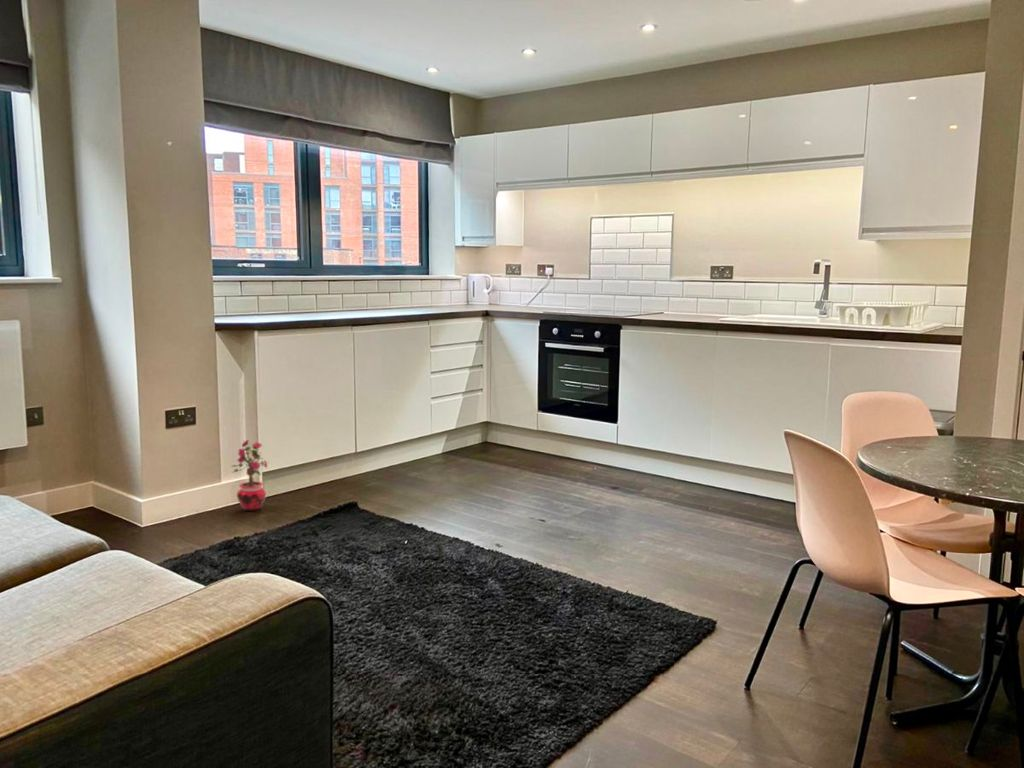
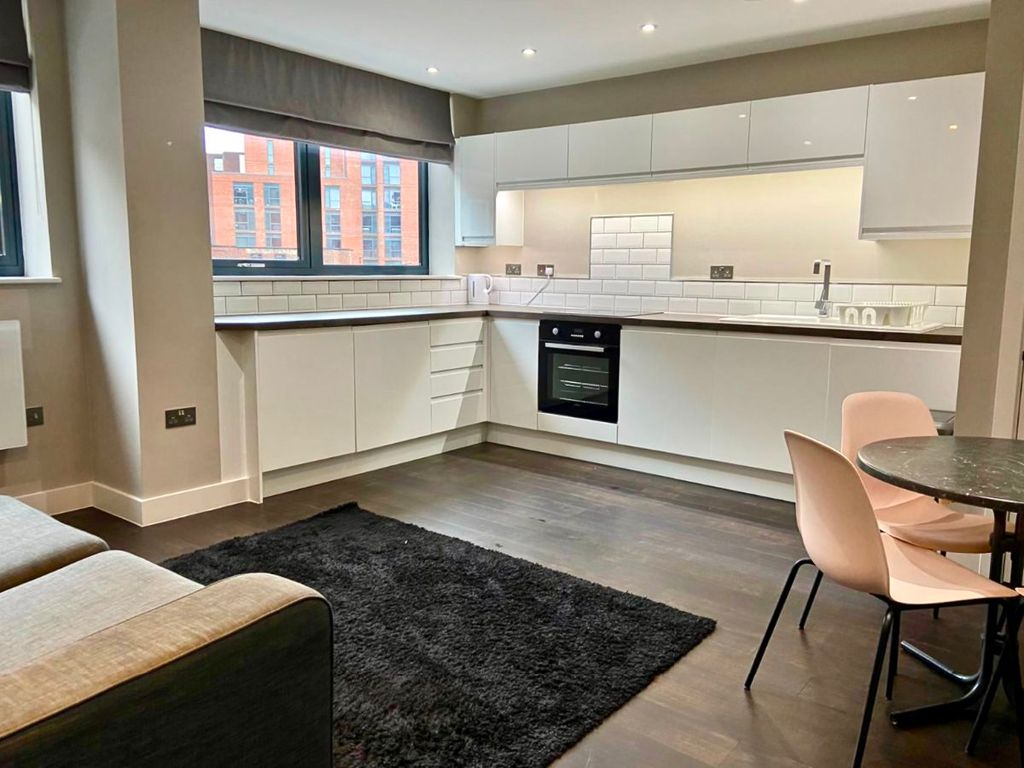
- potted plant [230,439,268,512]
